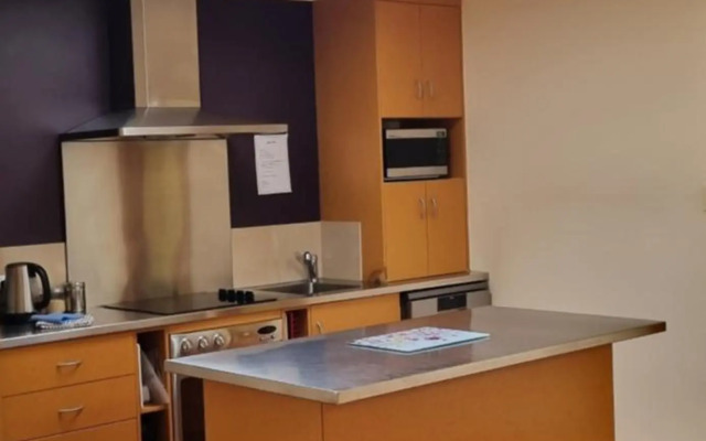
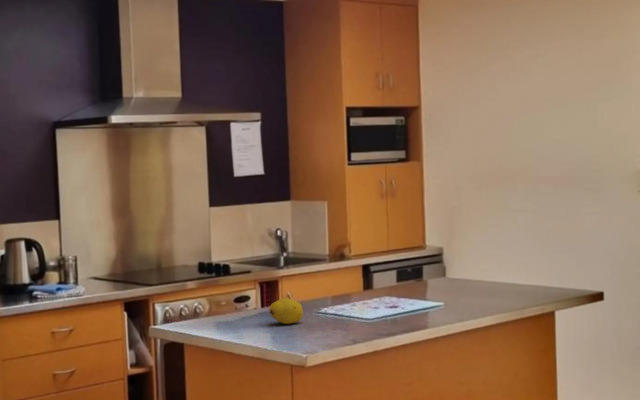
+ fruit [268,297,304,325]
